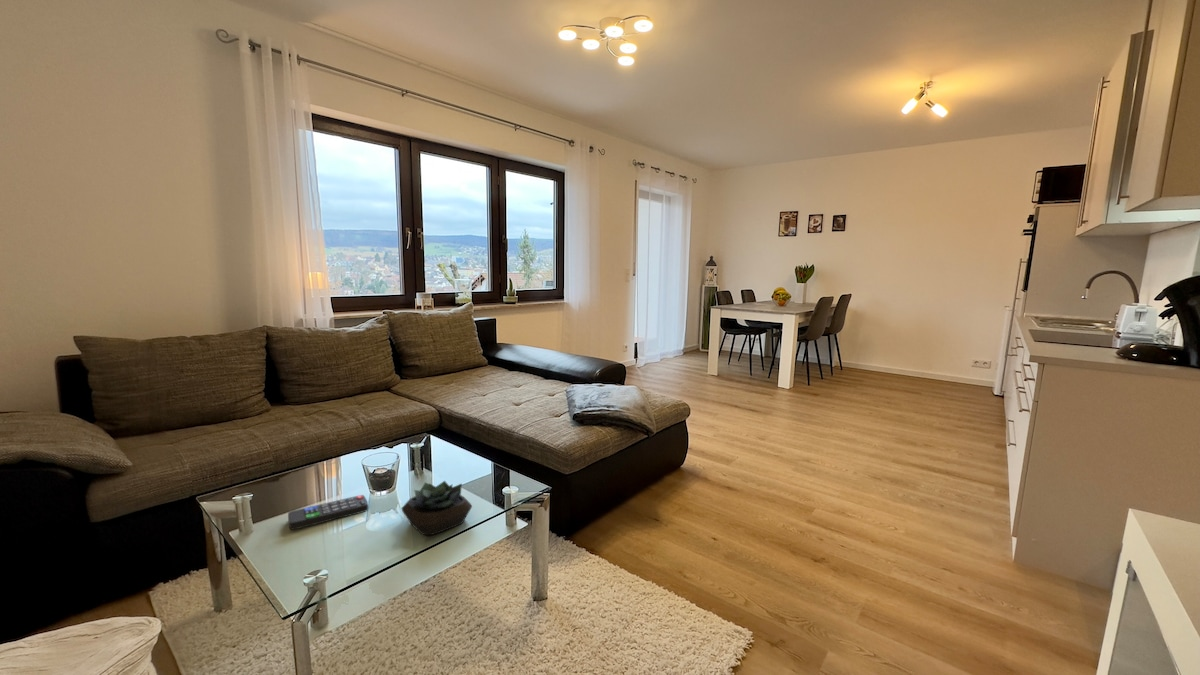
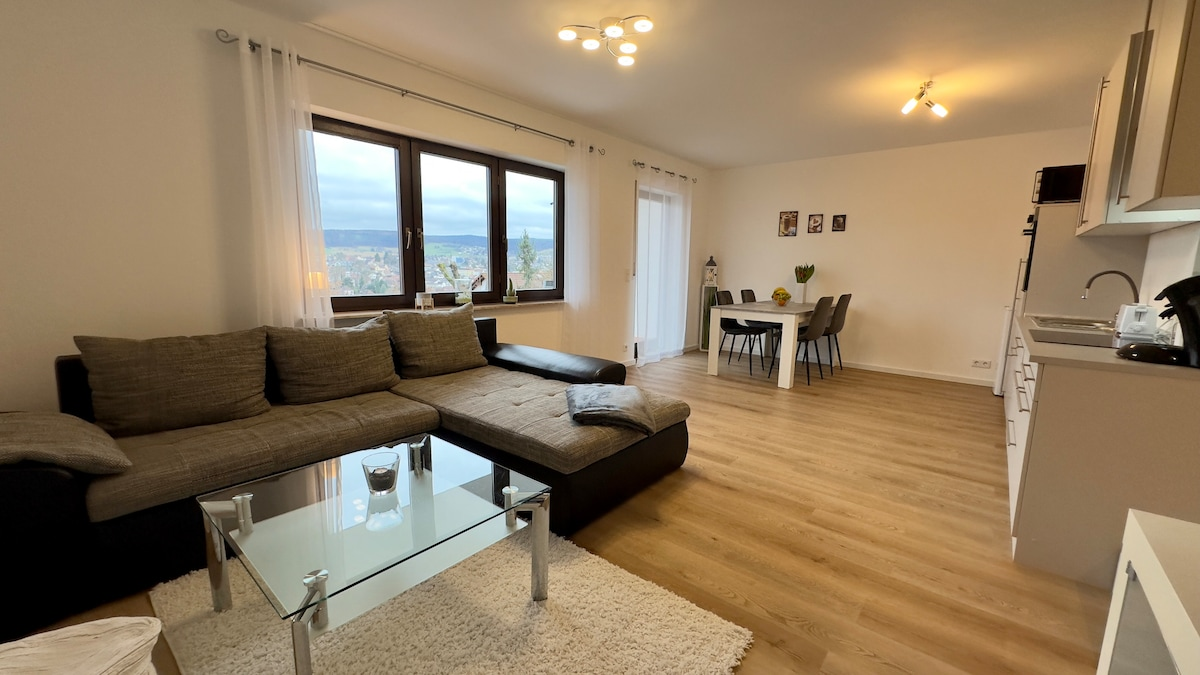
- remote control [287,494,369,531]
- succulent plant [401,480,473,536]
